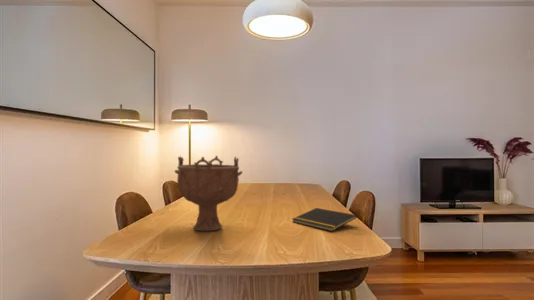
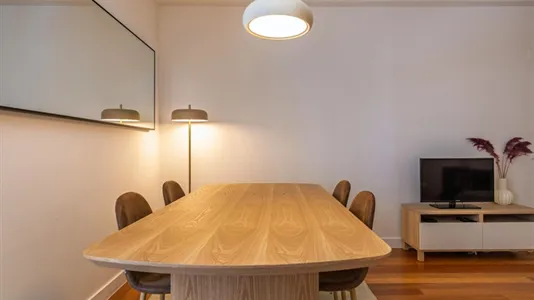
- notepad [291,207,358,232]
- decorative bowl [174,155,243,232]
